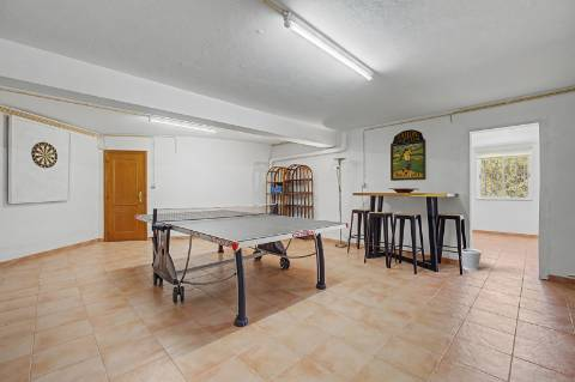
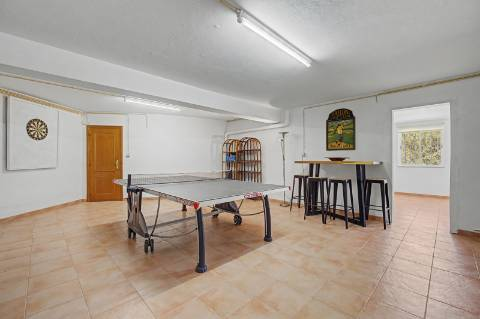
- wastebasket [461,247,483,272]
